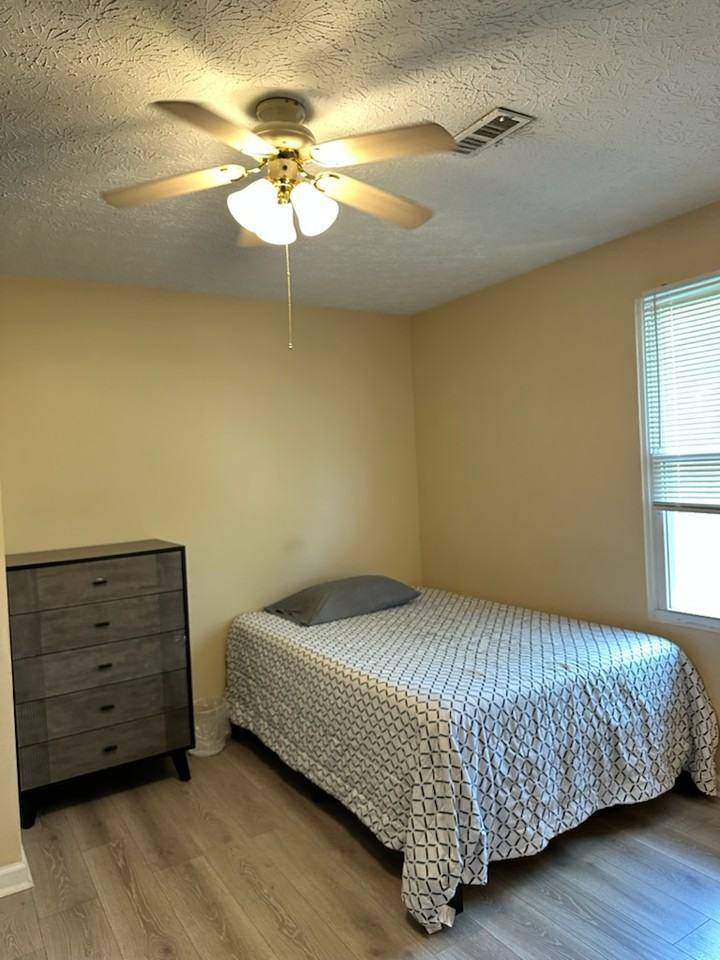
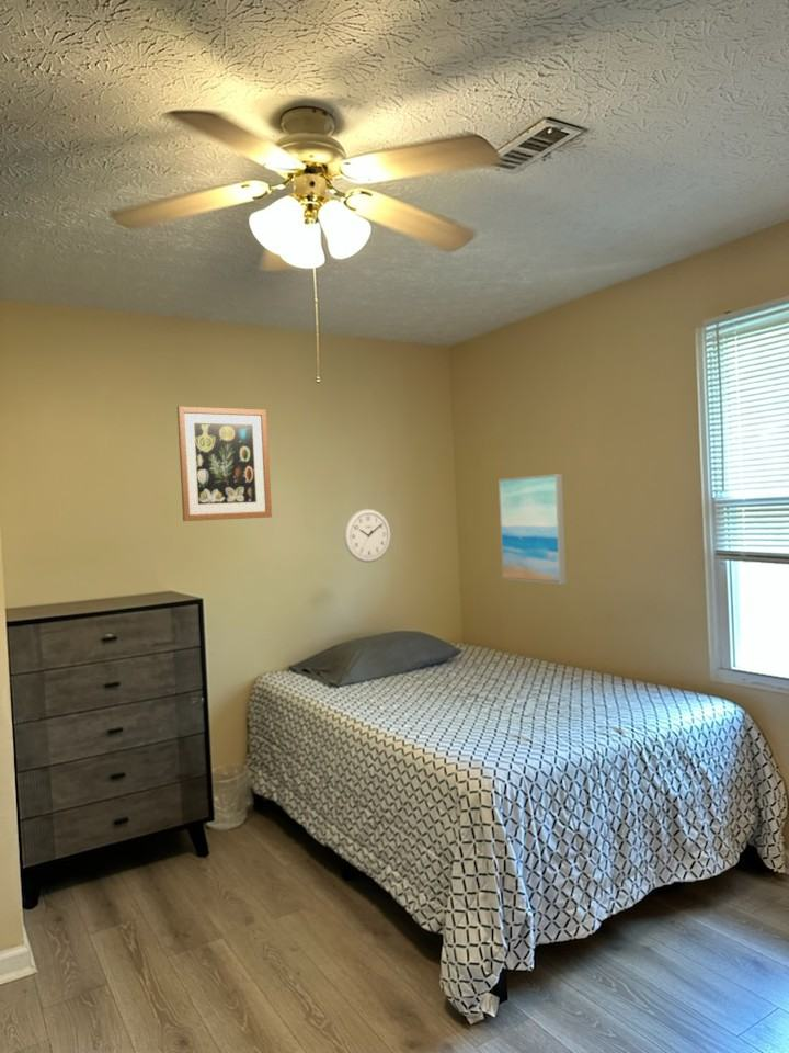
+ wall art [498,473,568,586]
+ wall art [176,405,273,522]
+ wall clock [343,508,392,564]
